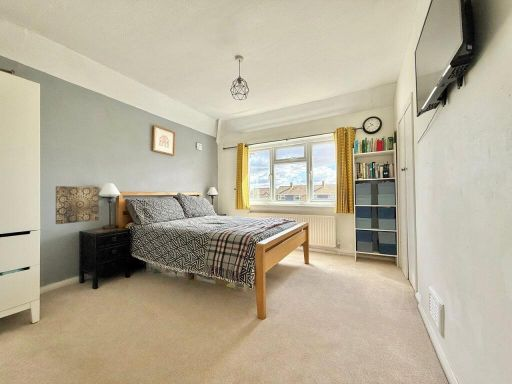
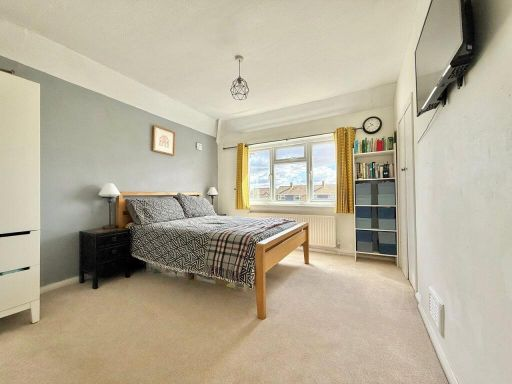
- wall art [55,185,100,225]
